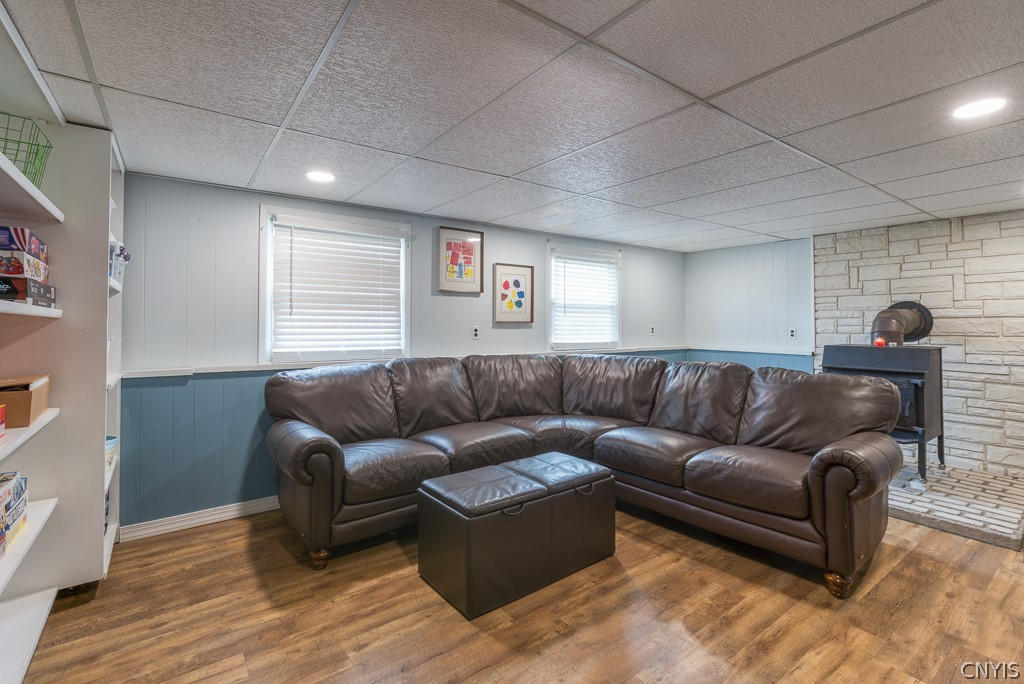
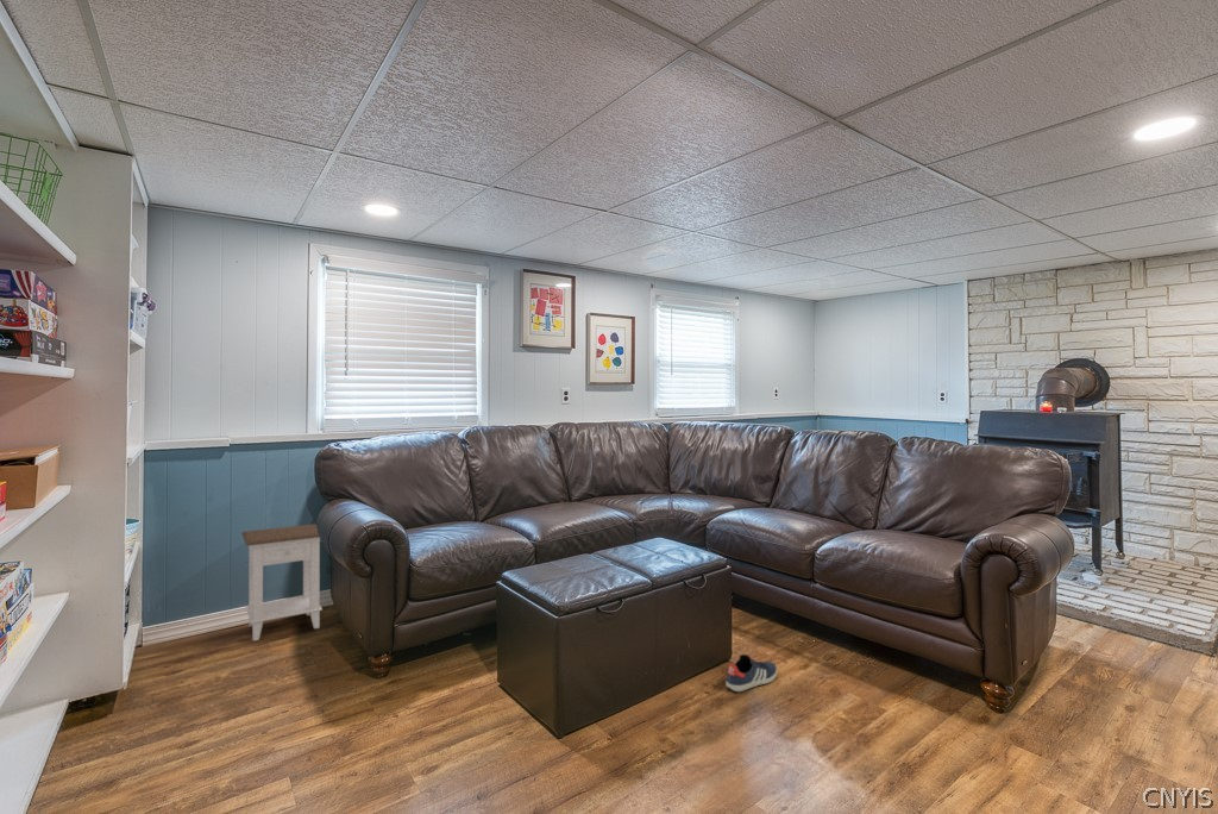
+ sneaker [724,653,778,693]
+ nightstand [240,522,324,643]
